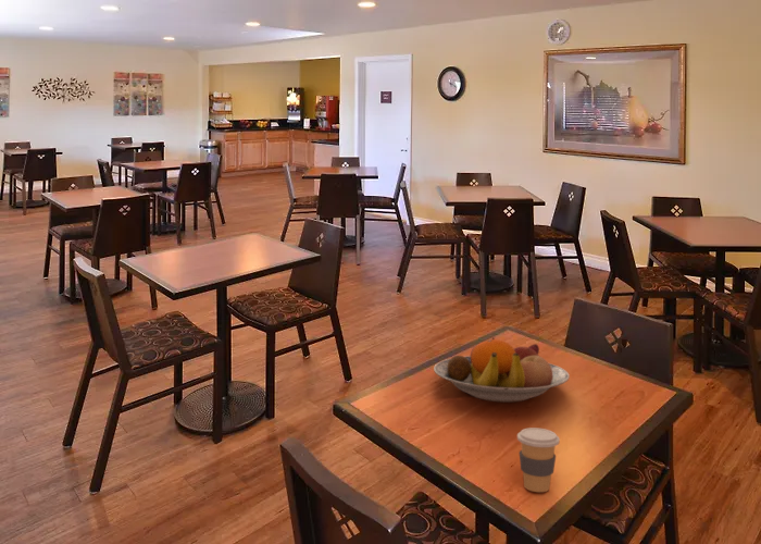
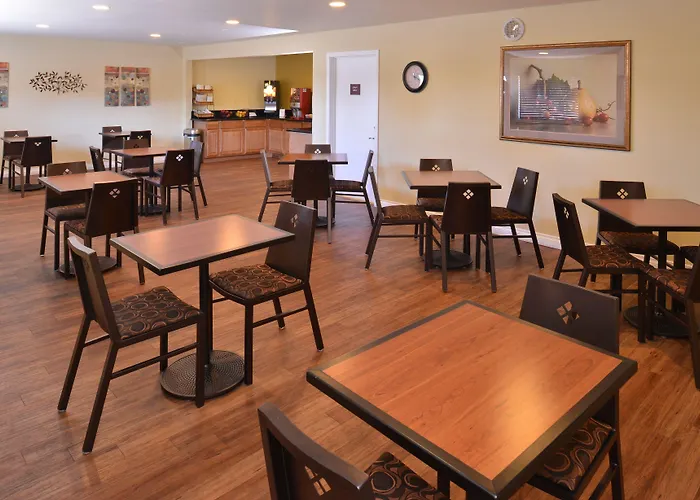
- coffee cup [516,426,561,493]
- fruit bowl [433,336,571,404]
